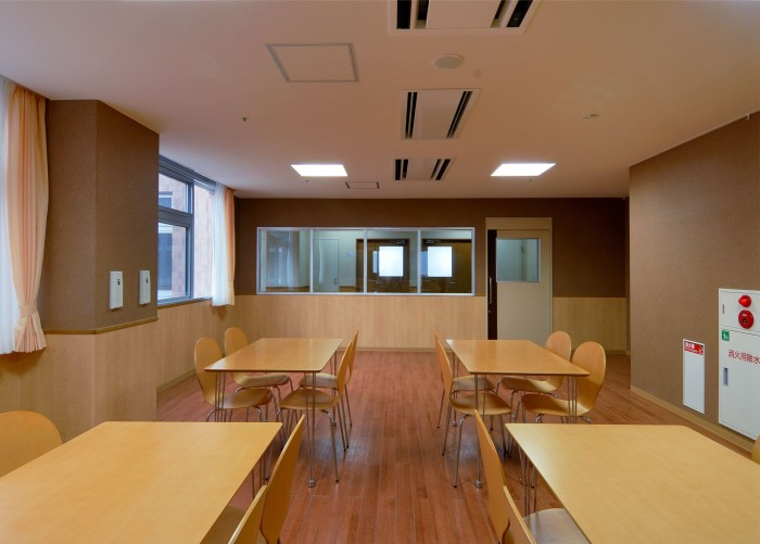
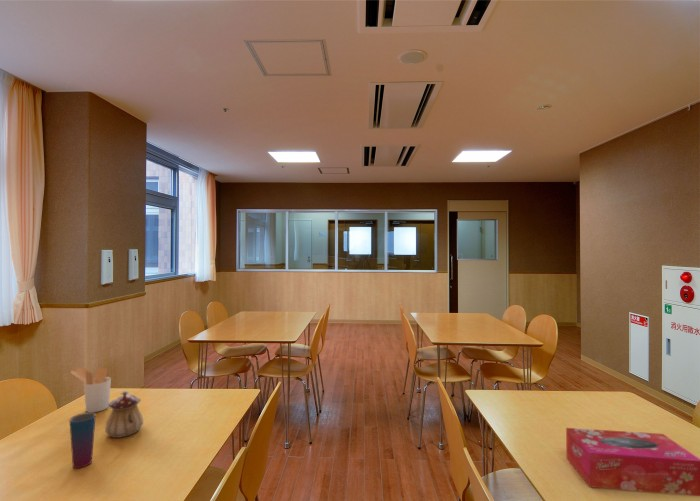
+ utensil holder [70,366,112,413]
+ cup [69,412,97,469]
+ tissue box [565,427,700,497]
+ teapot [104,390,144,439]
